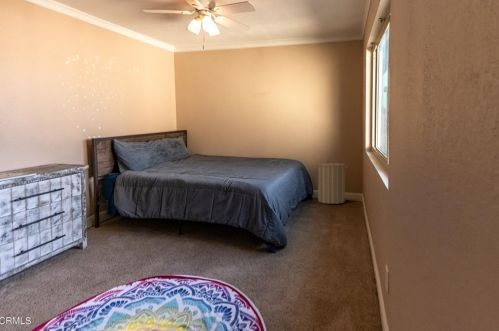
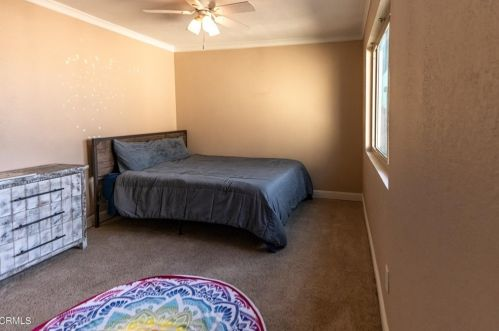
- laundry hamper [314,157,349,205]
